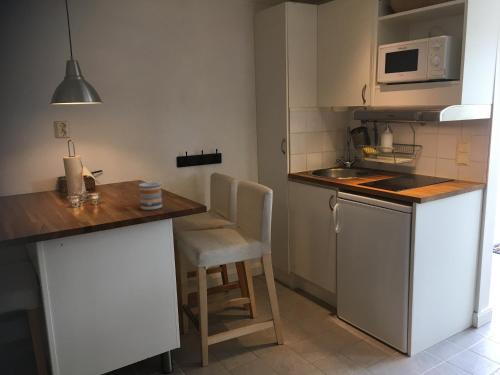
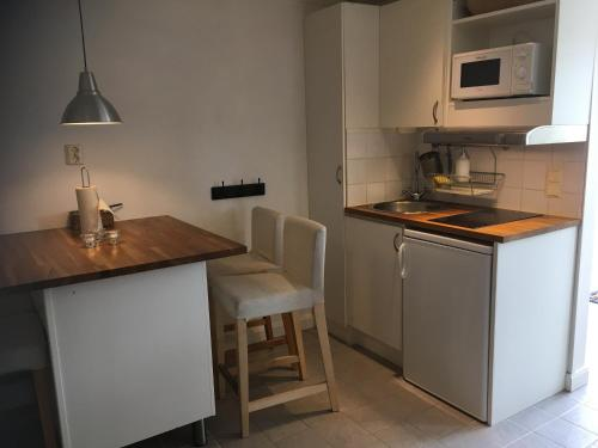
- mug [138,181,163,211]
